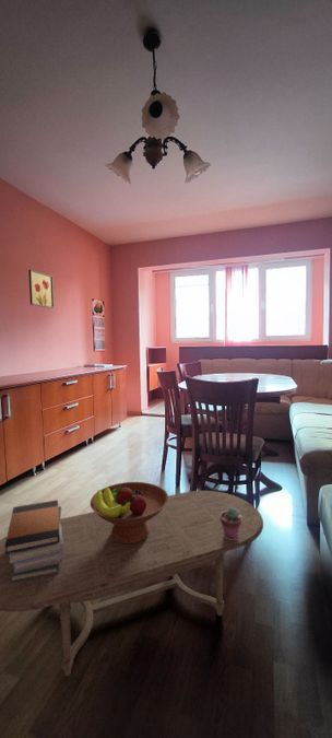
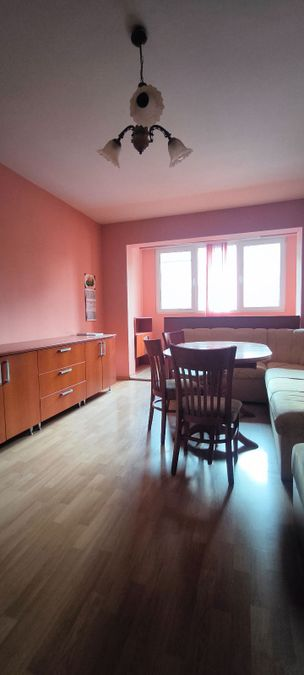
- book stack [4,499,63,583]
- fruit bowl [88,481,169,544]
- wall art [27,269,55,309]
- potted succulent [220,507,242,540]
- coffee table [0,490,264,677]
